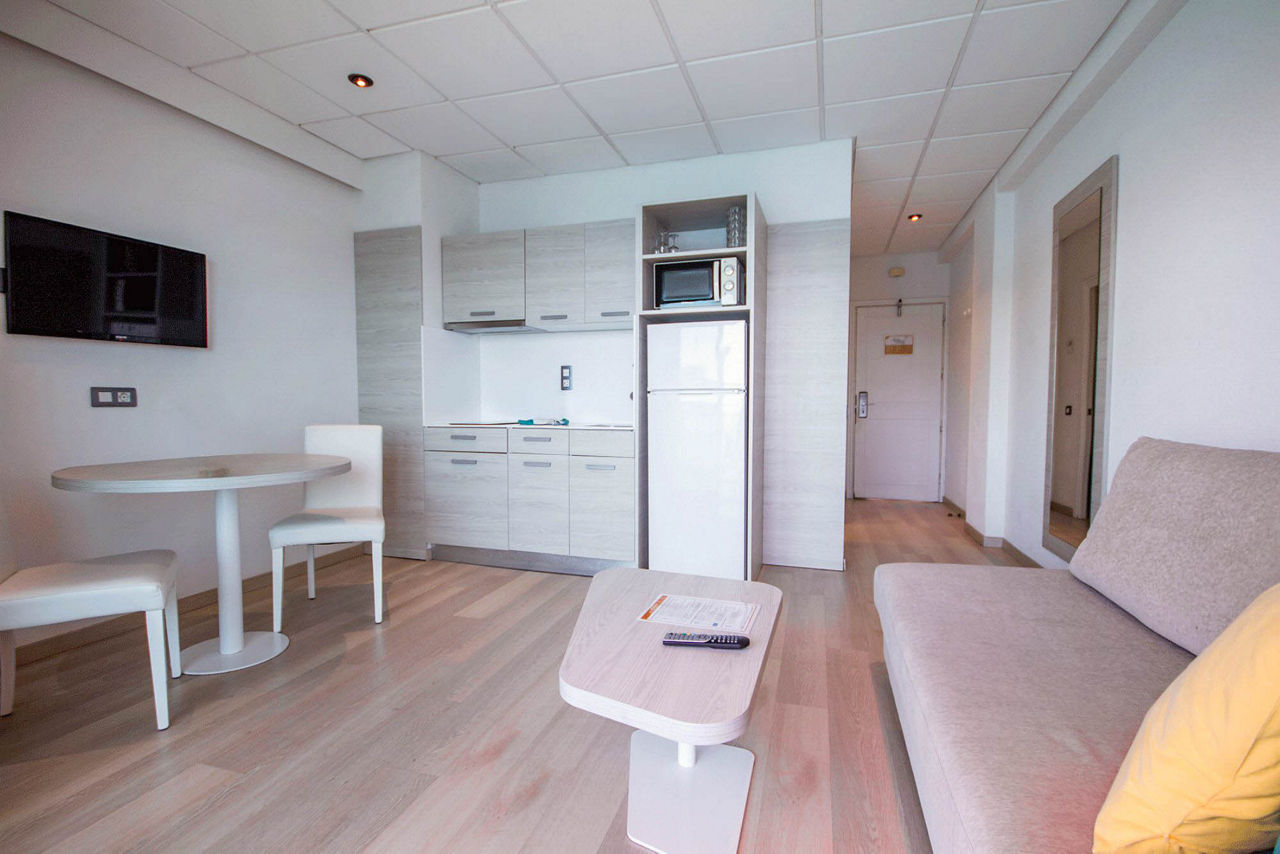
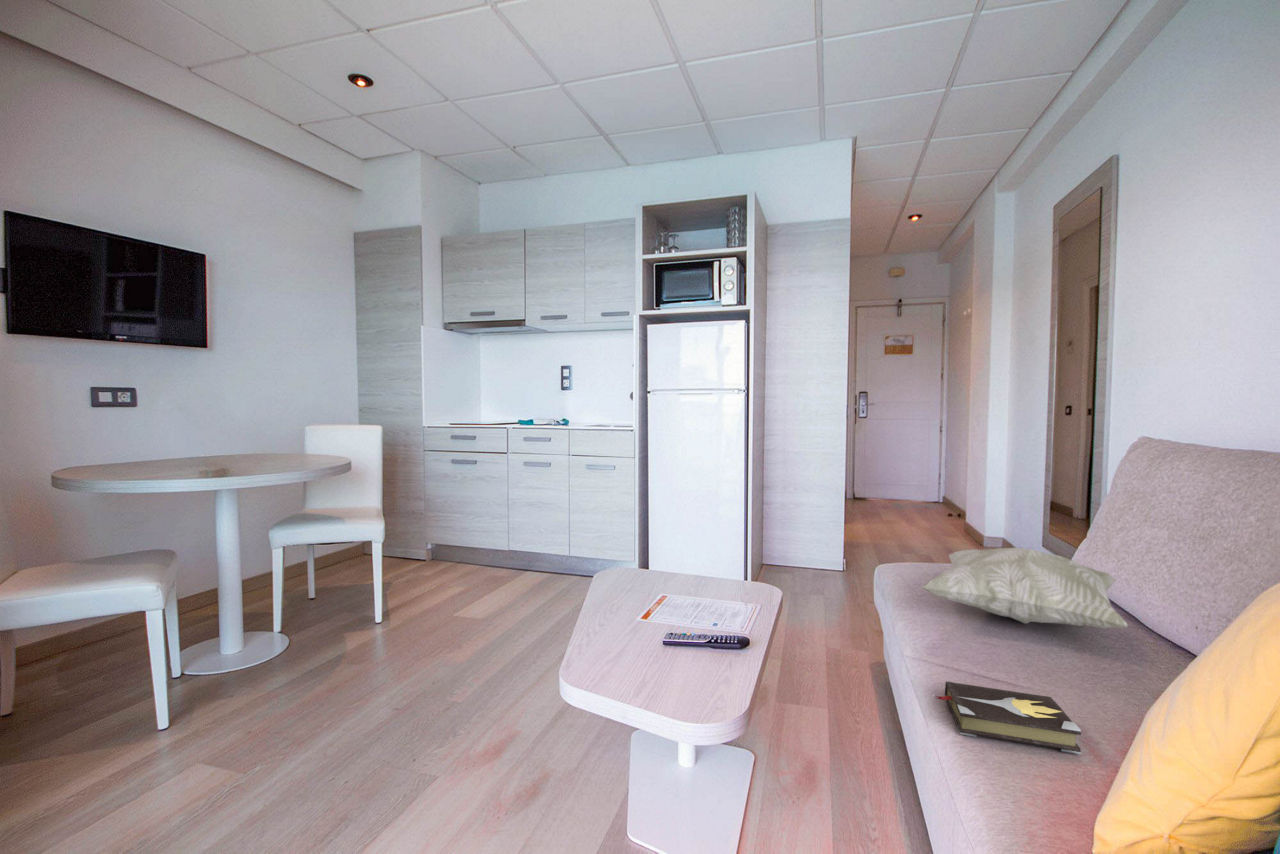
+ hardback book [935,681,1082,755]
+ decorative pillow [921,546,1130,629]
